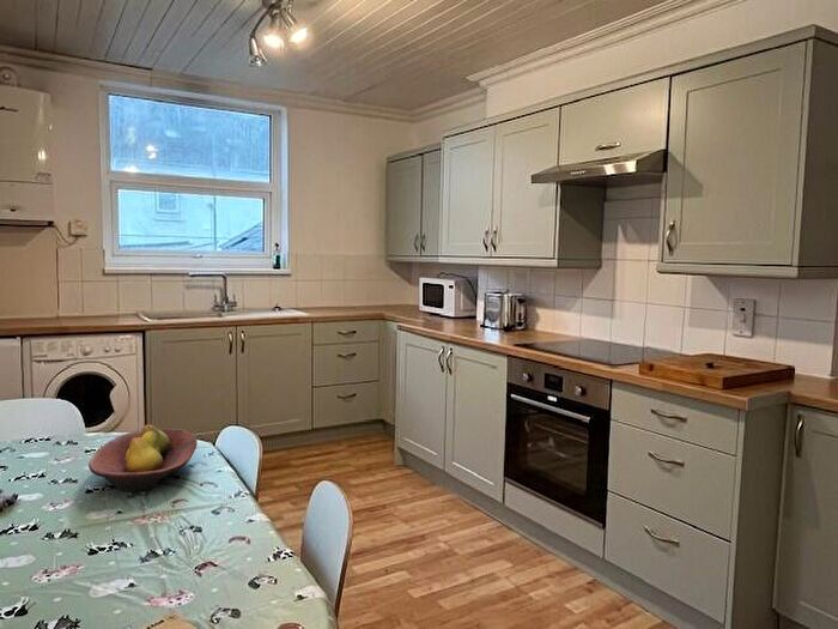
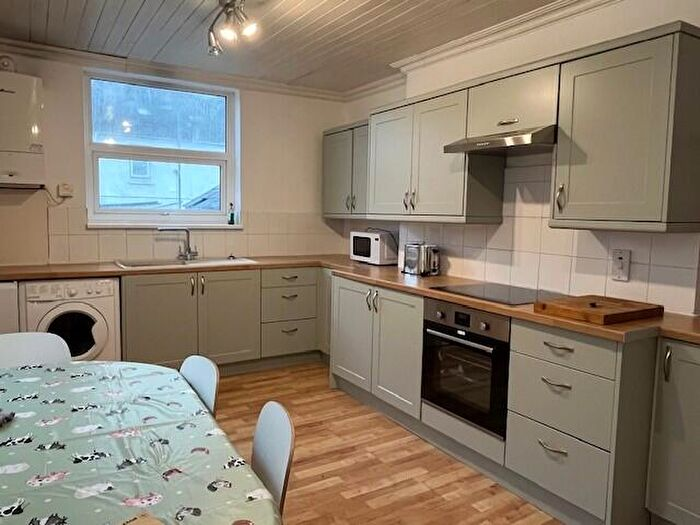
- fruit bowl [87,424,199,492]
